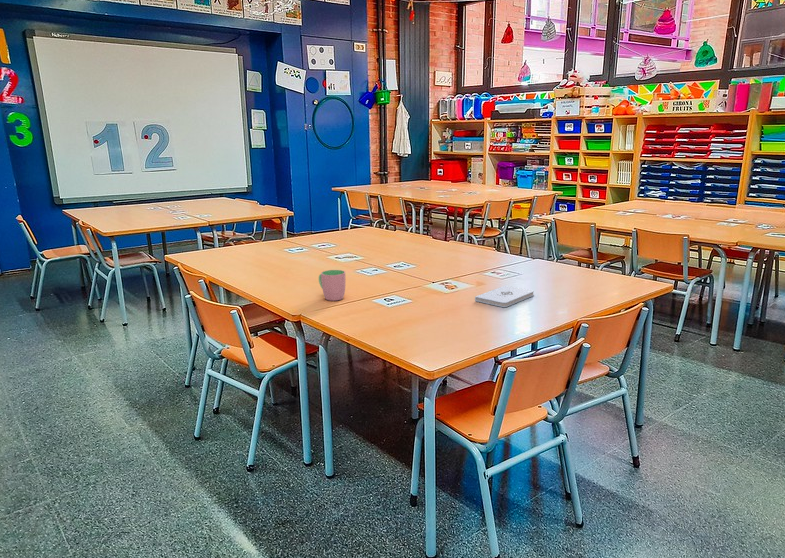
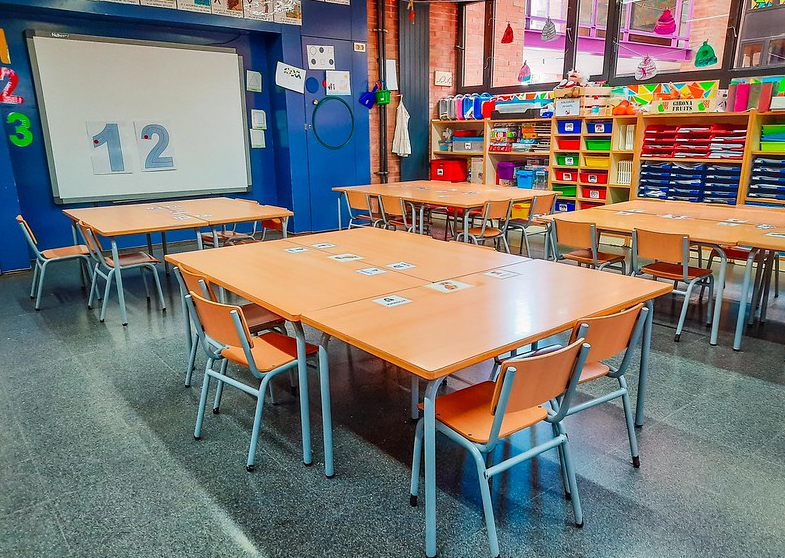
- notepad [474,284,535,308]
- cup [318,269,346,302]
